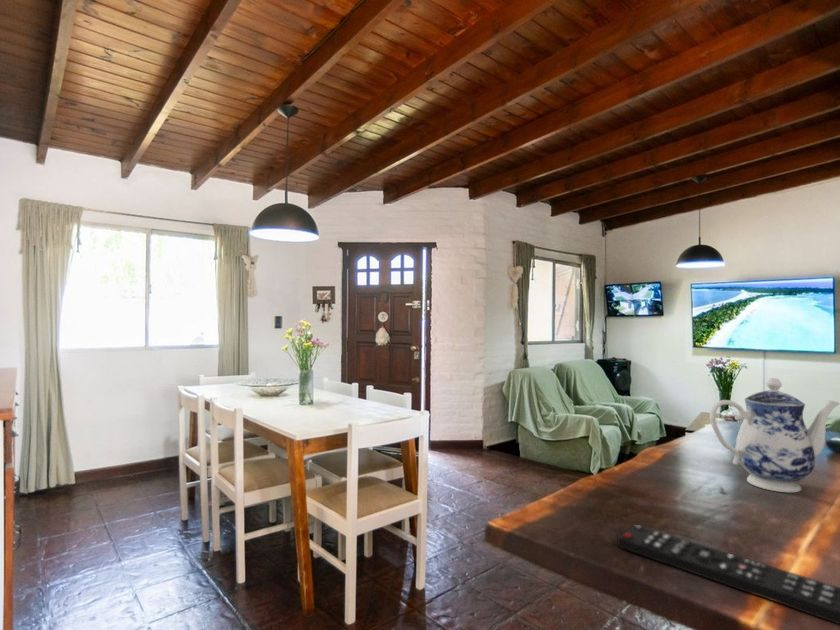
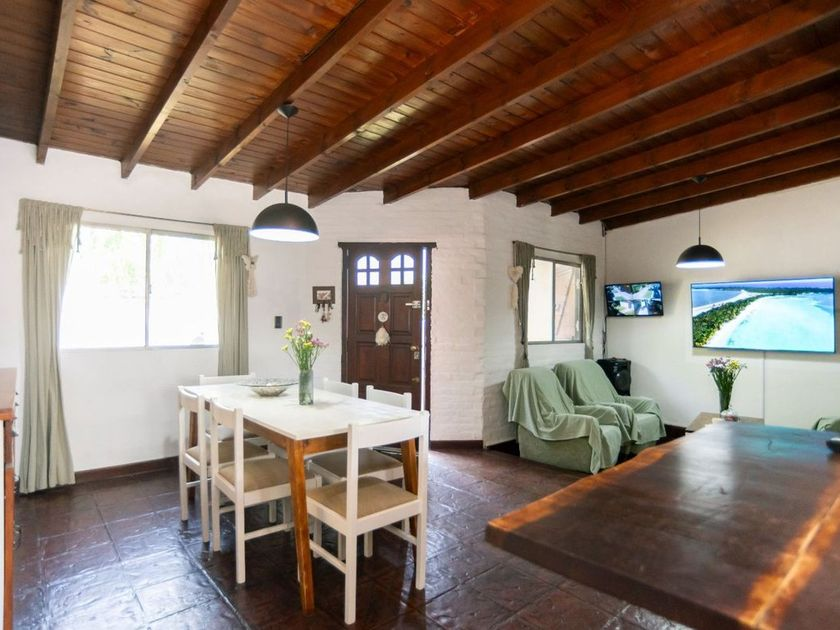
- remote control [616,523,840,625]
- teapot [709,377,840,493]
